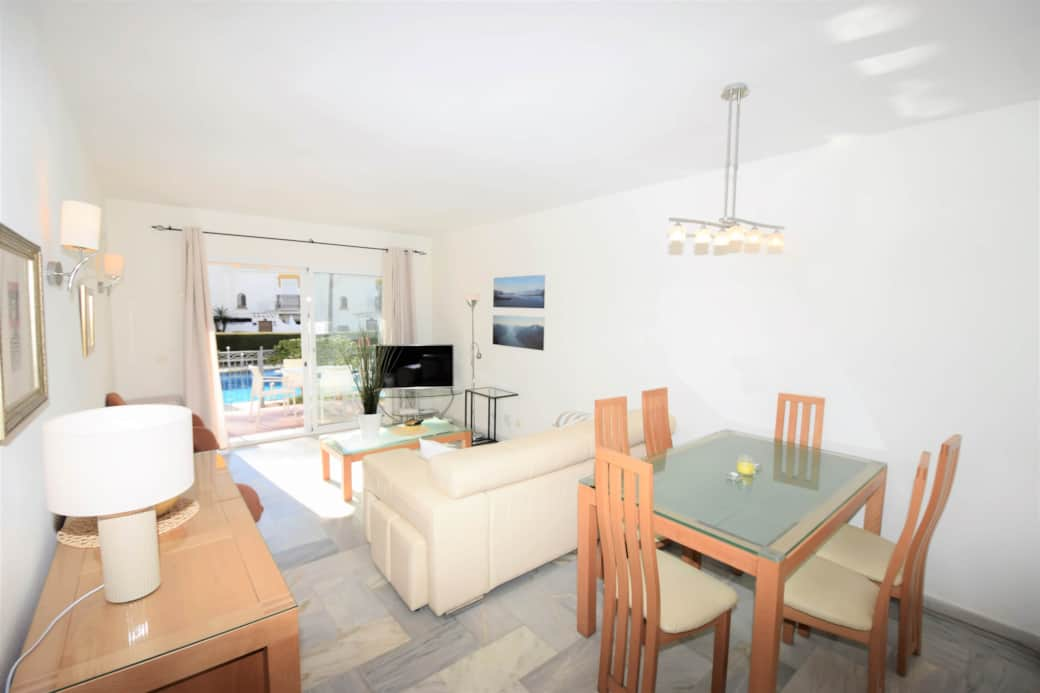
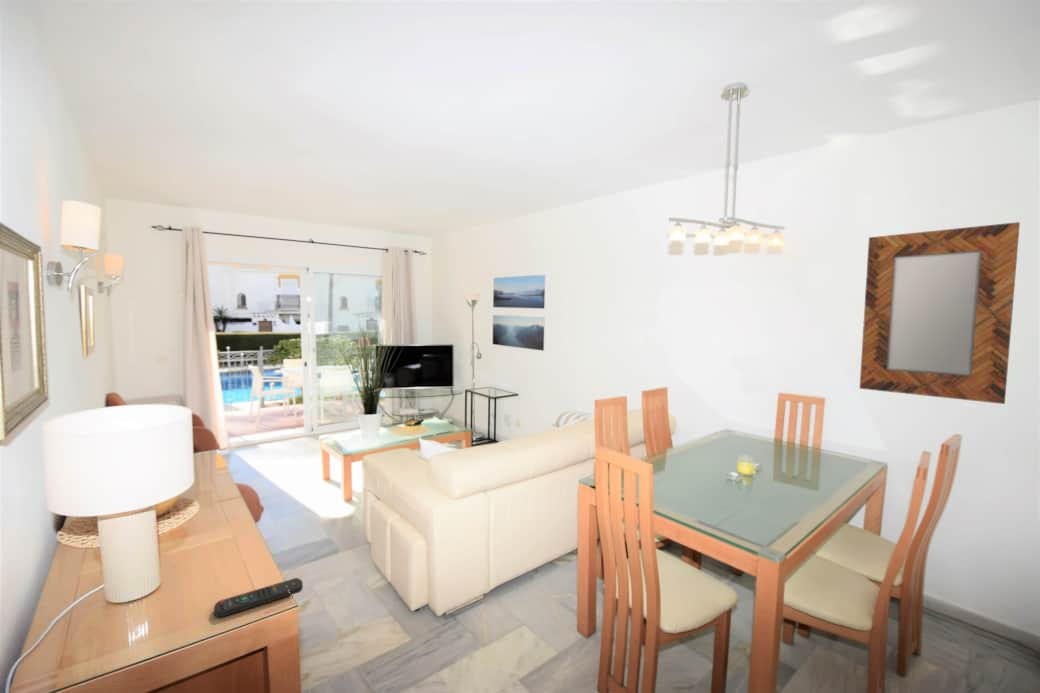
+ remote control [213,577,304,618]
+ home mirror [859,221,1021,405]
